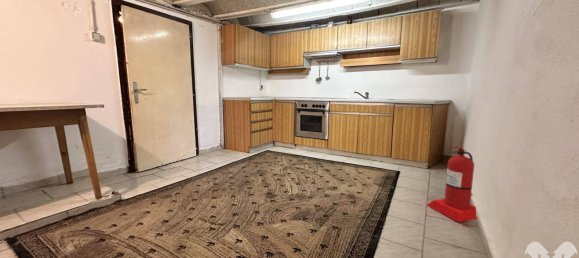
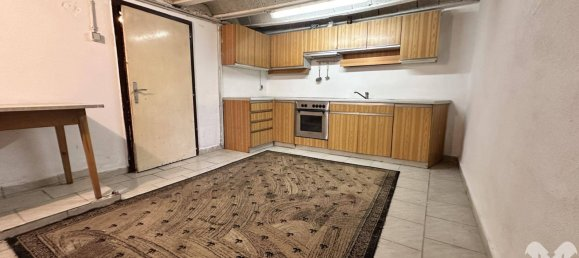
- fire extinguisher [426,146,478,223]
